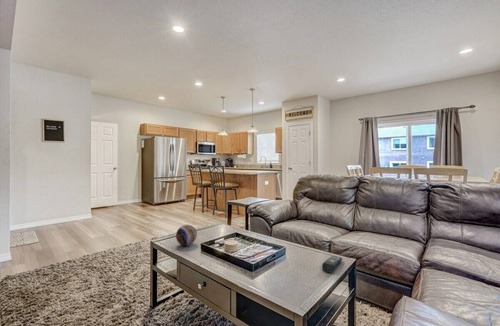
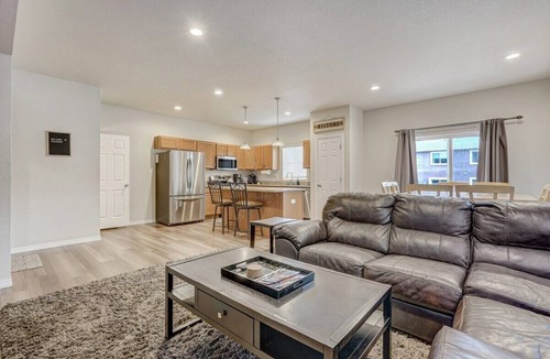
- decorative orb [175,224,198,247]
- remote control [321,255,343,274]
